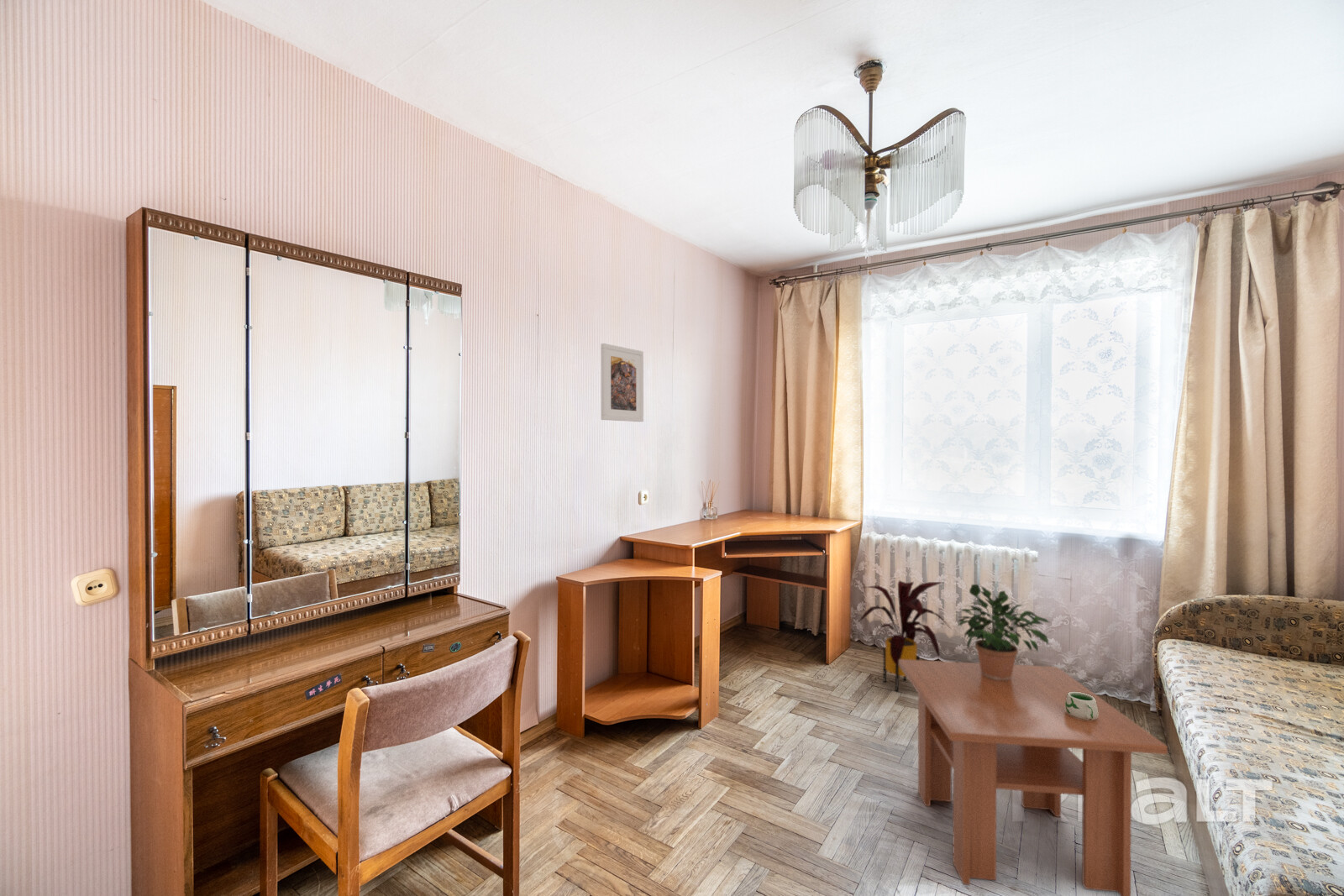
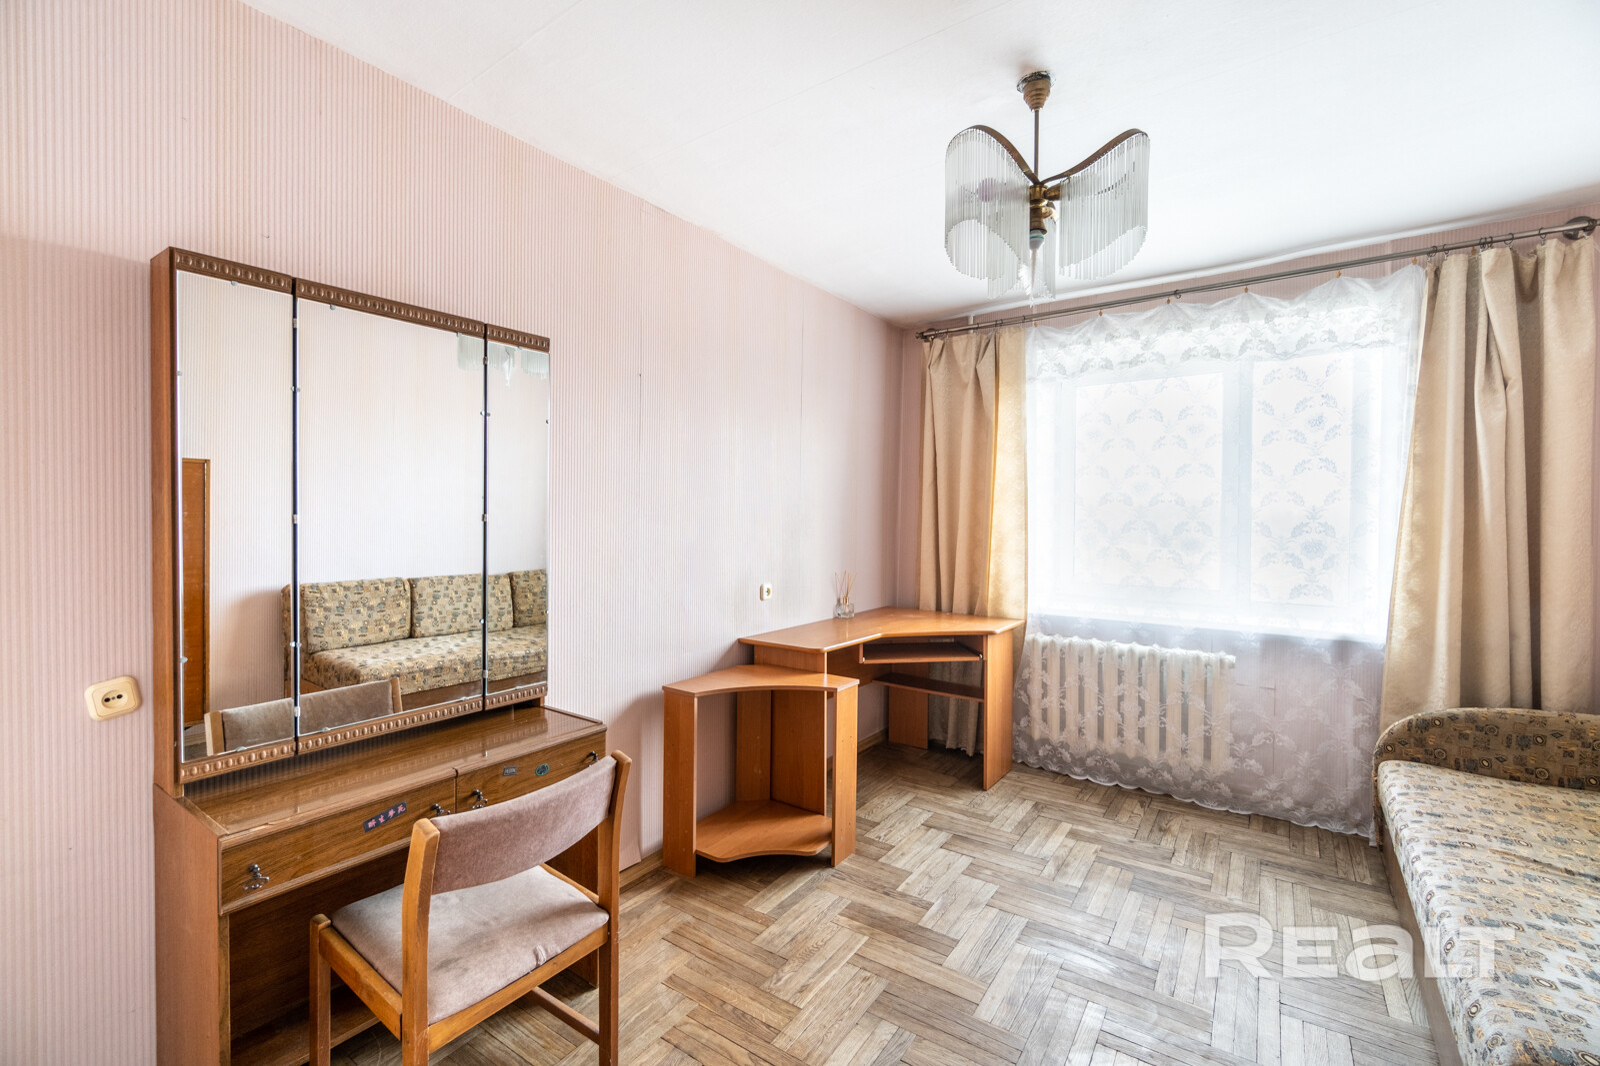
- potted plant [957,584,1052,680]
- coffee table [899,659,1168,896]
- house plant [858,579,953,692]
- mug [1065,692,1099,720]
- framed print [600,343,644,422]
